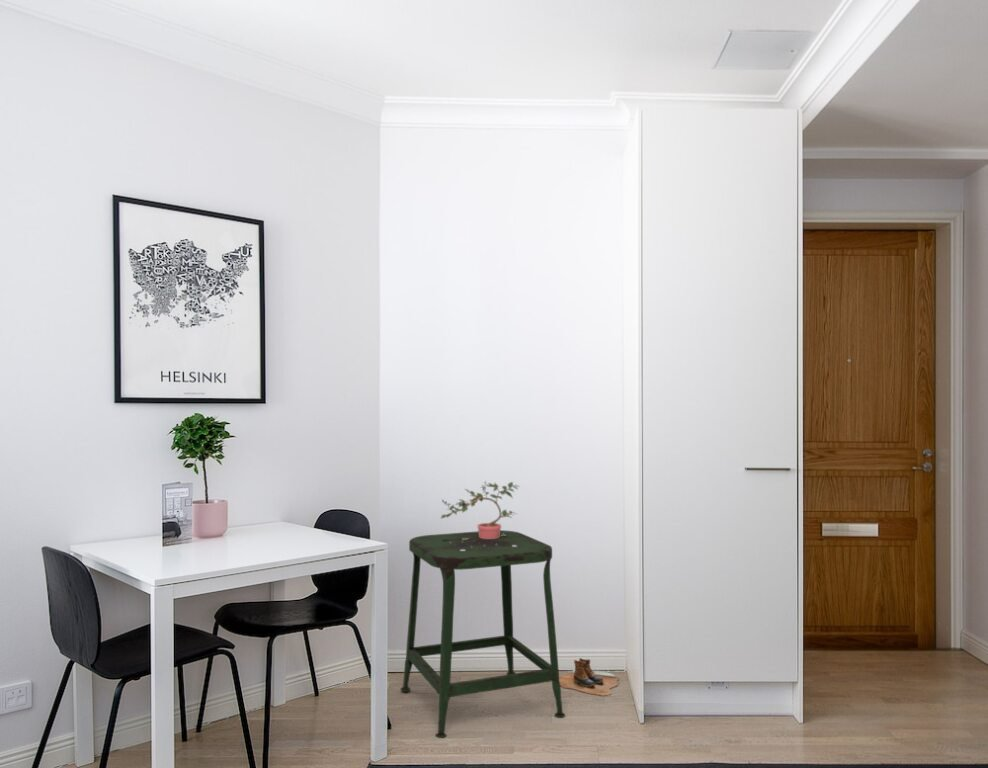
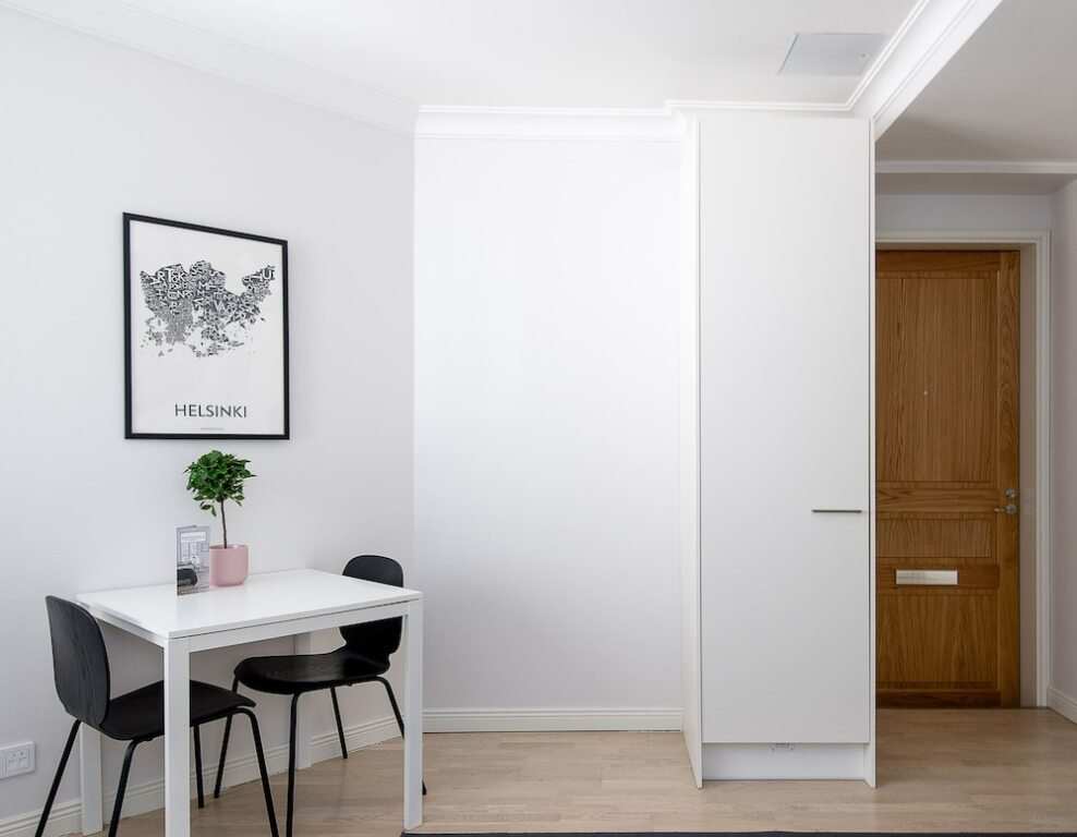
- boots [559,657,620,697]
- potted plant [439,480,520,540]
- stool [400,529,566,739]
